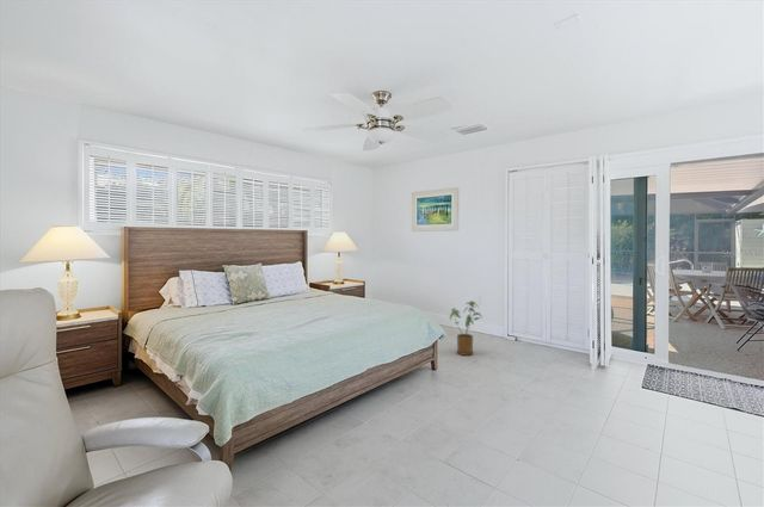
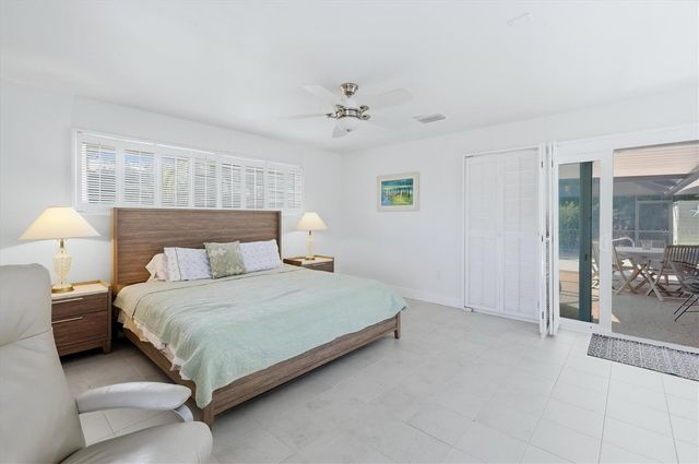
- house plant [449,299,483,357]
